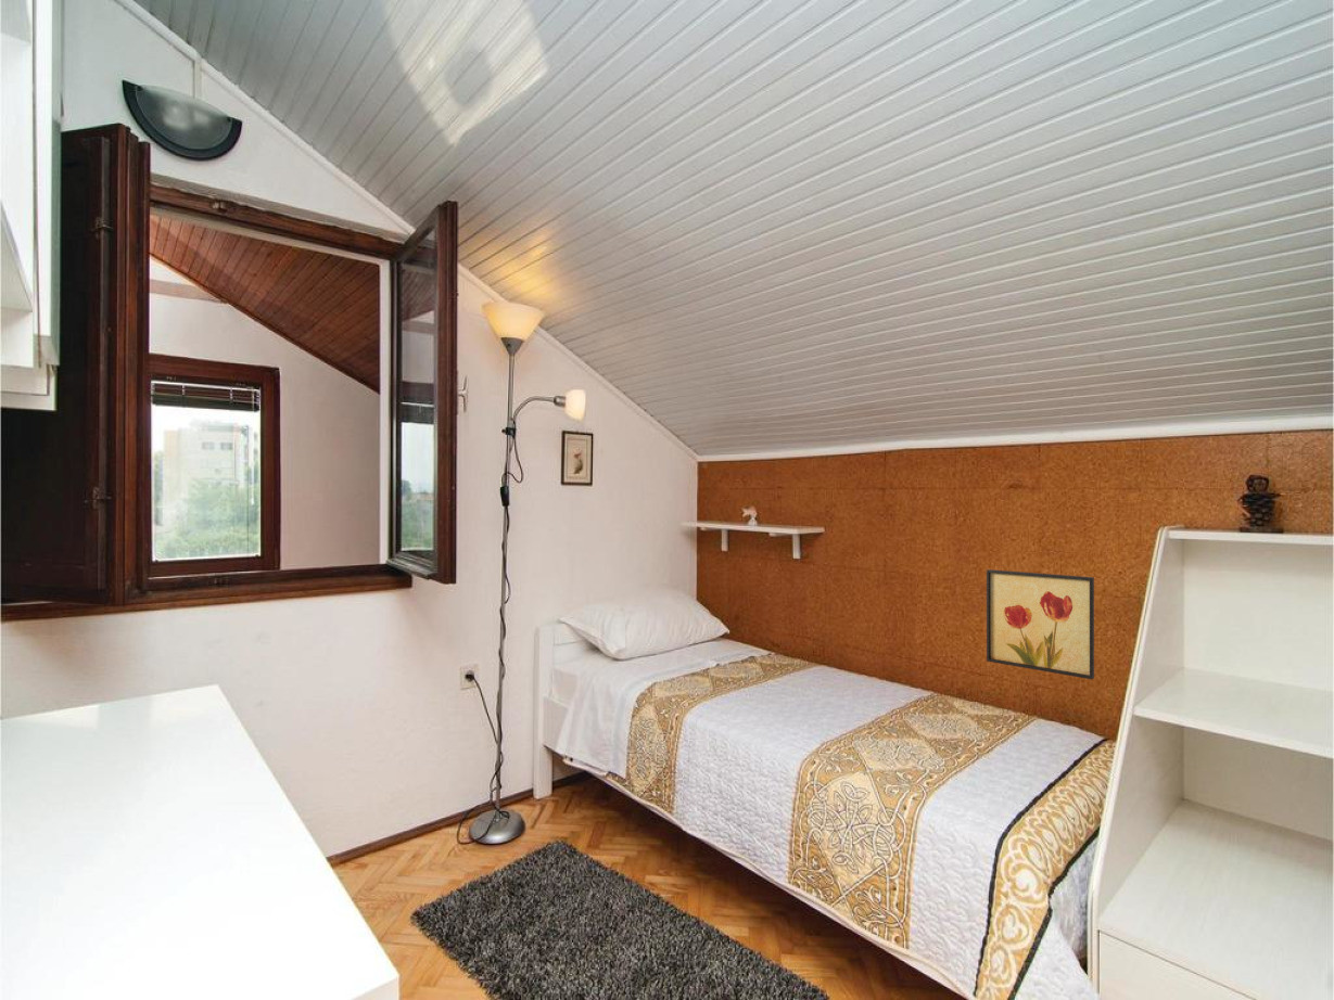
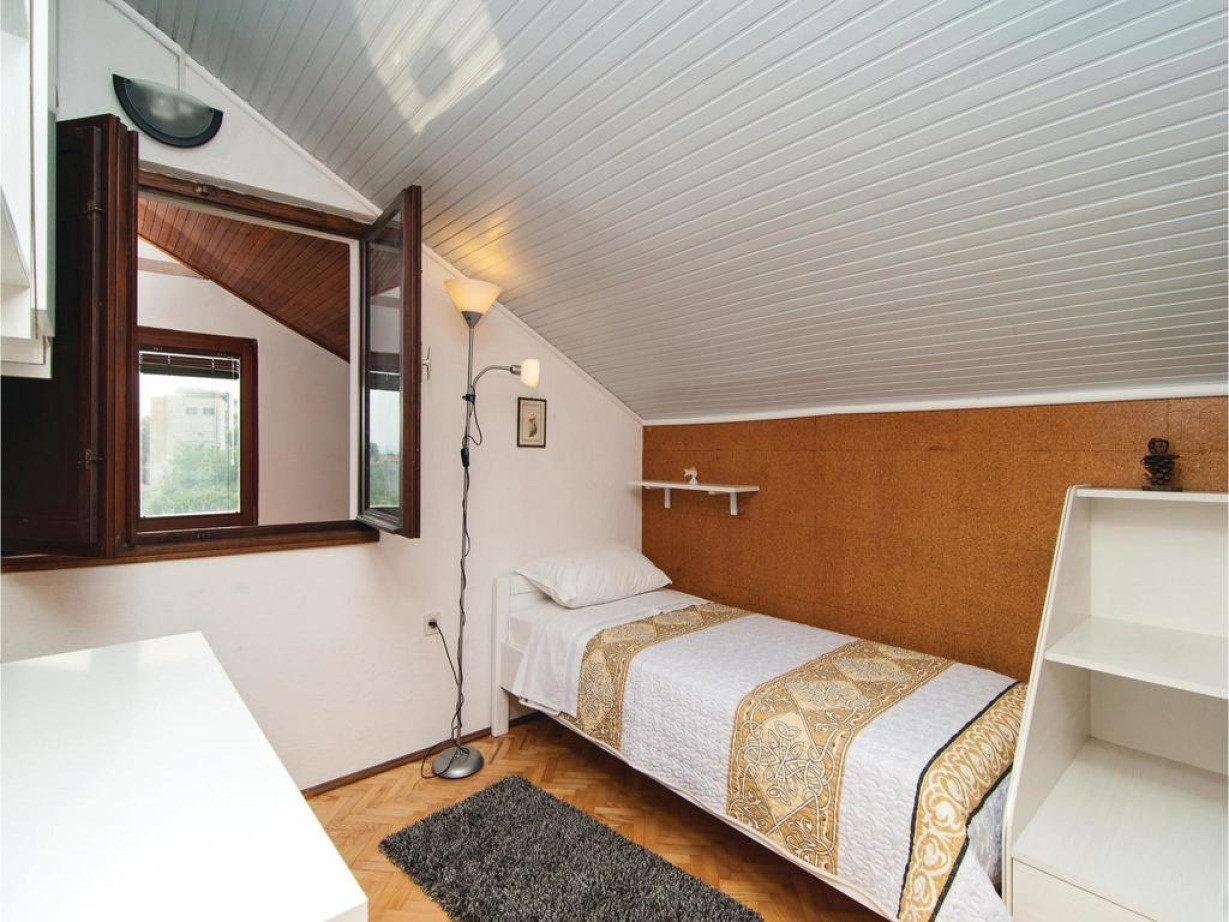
- wall art [986,568,1095,680]
